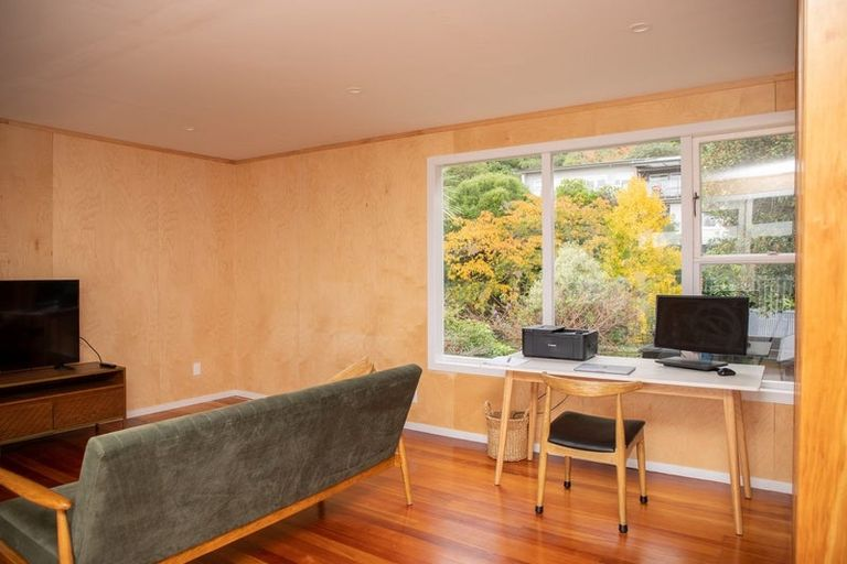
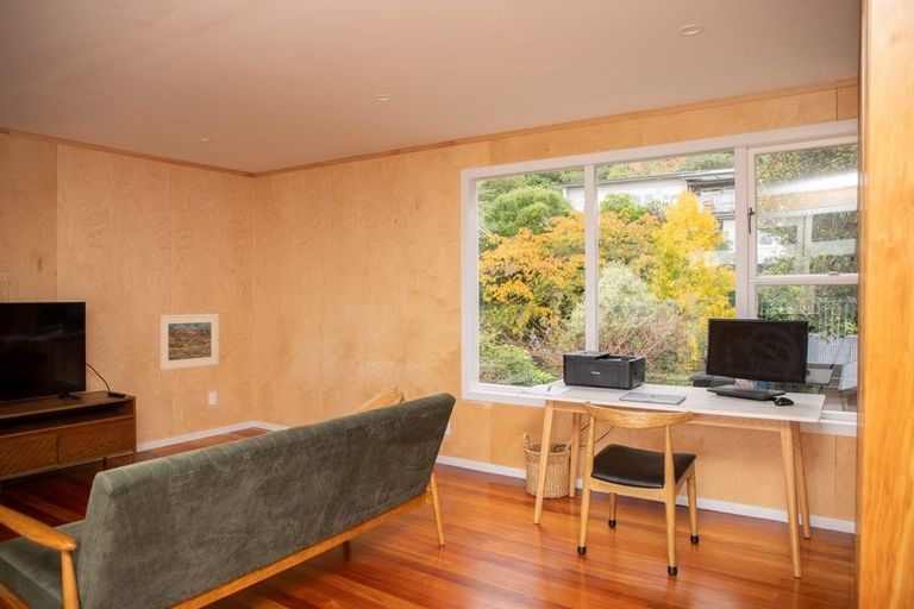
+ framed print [158,313,220,371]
